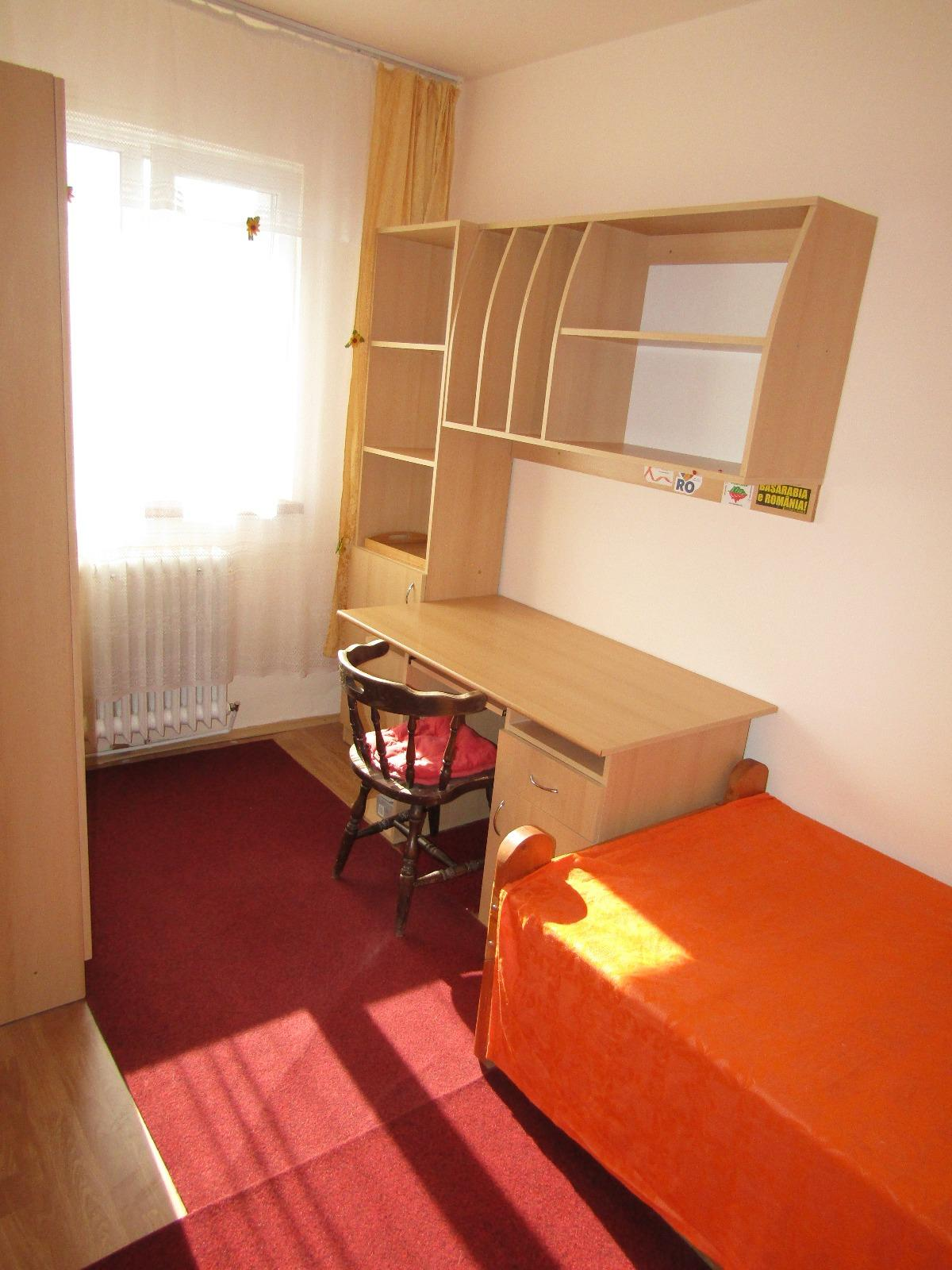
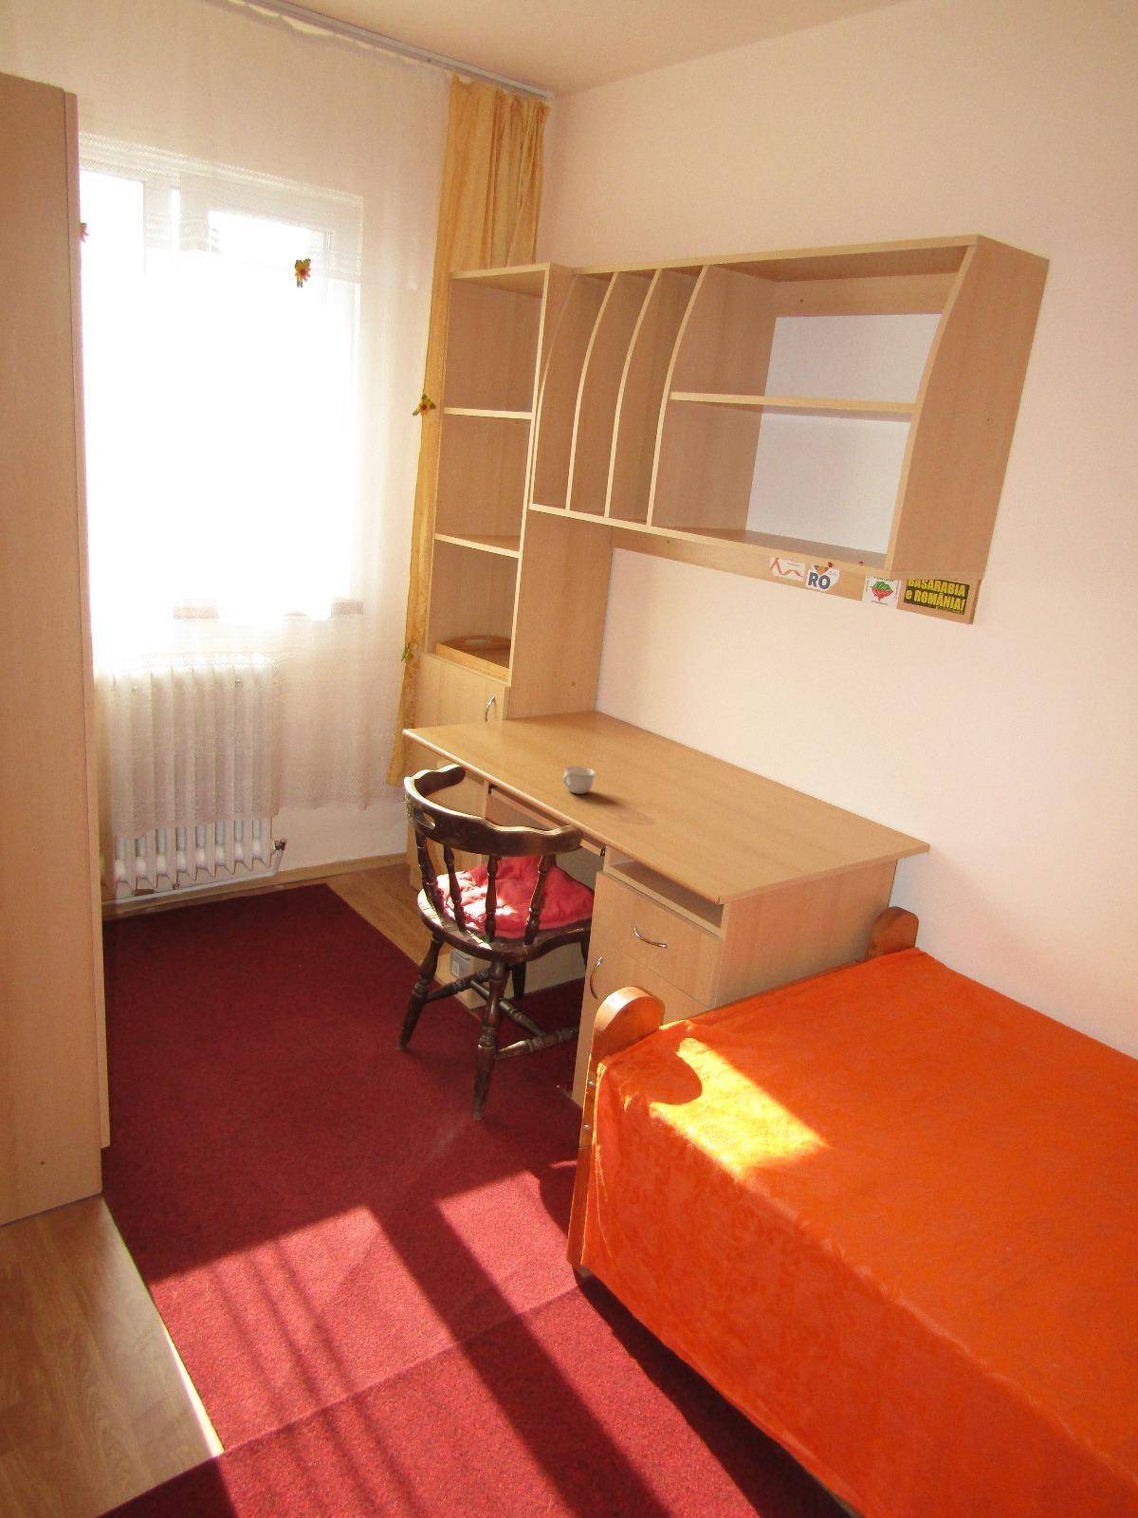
+ cup [562,765,595,795]
